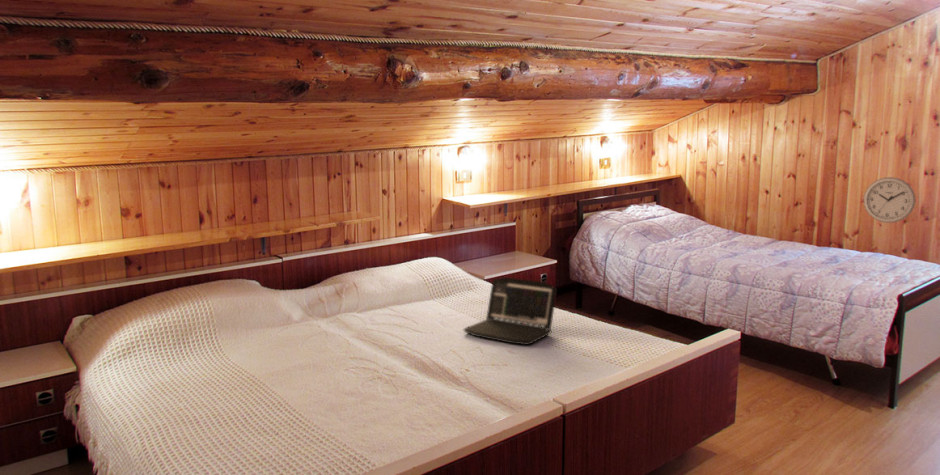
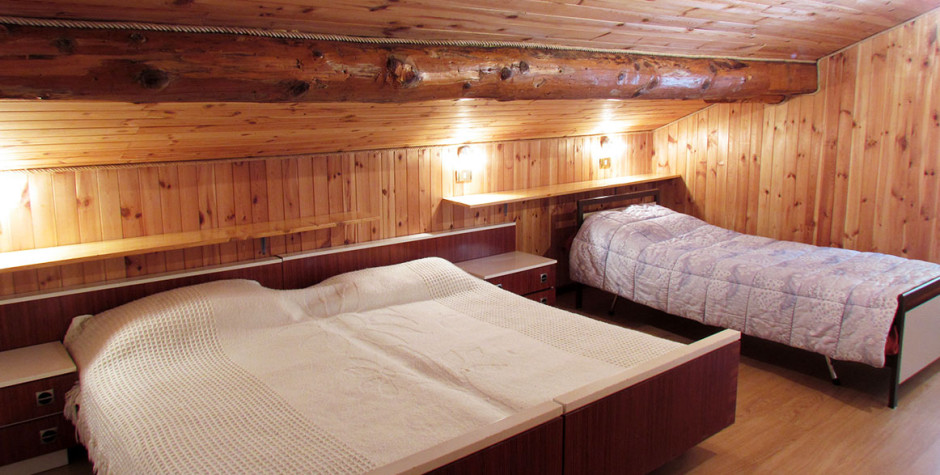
- laptop [463,276,558,346]
- wall clock [862,176,916,224]
